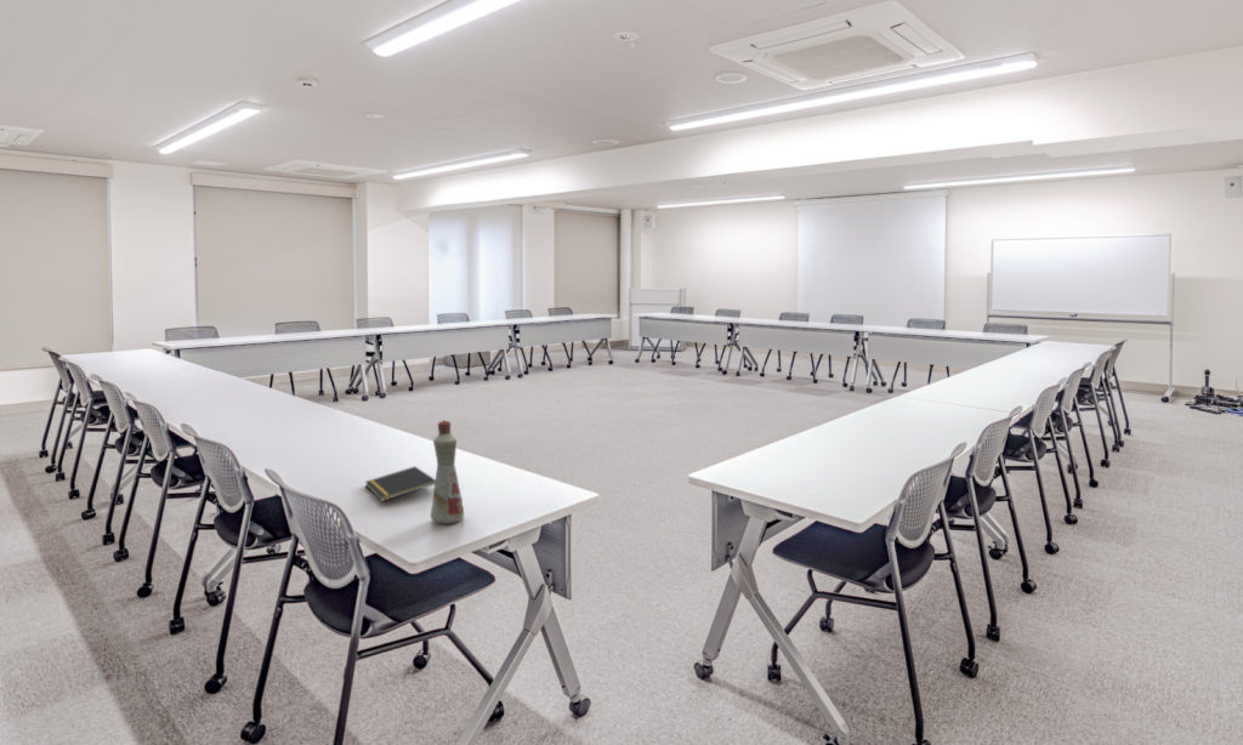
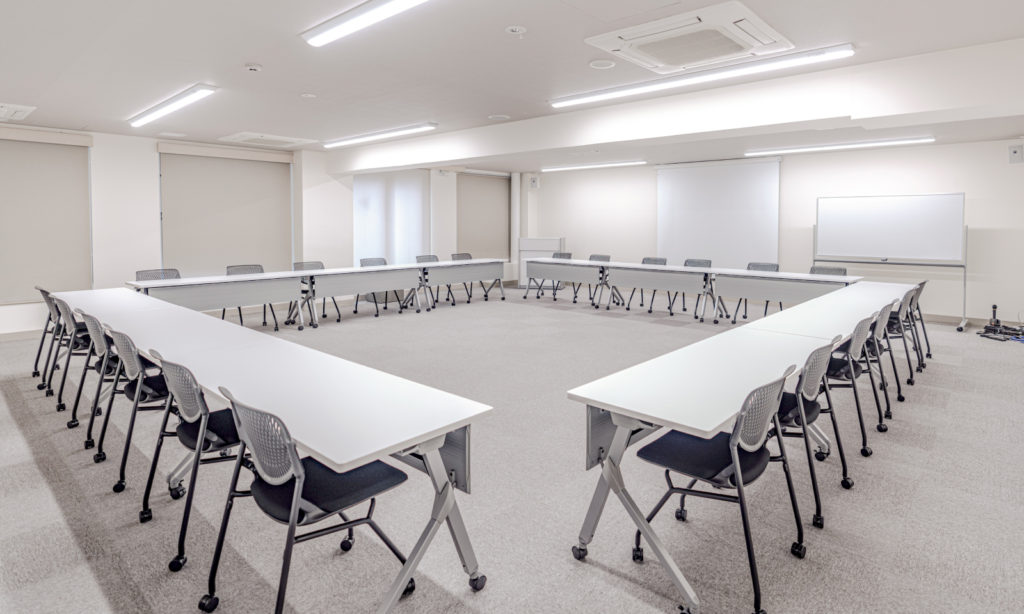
- bottle [430,419,465,525]
- notepad [364,465,436,502]
